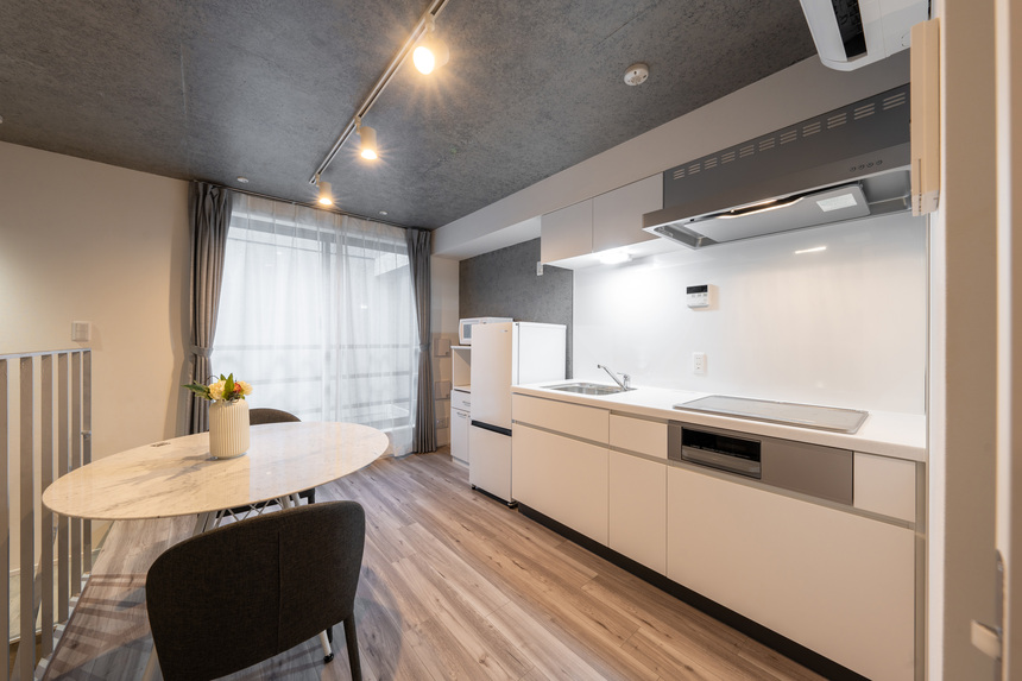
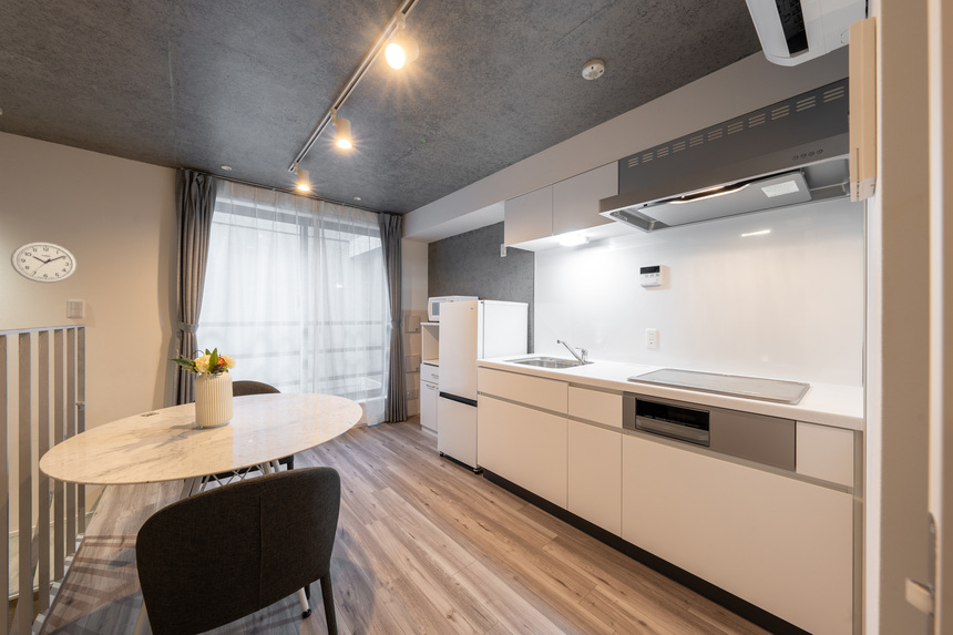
+ wall clock [10,240,79,284]
